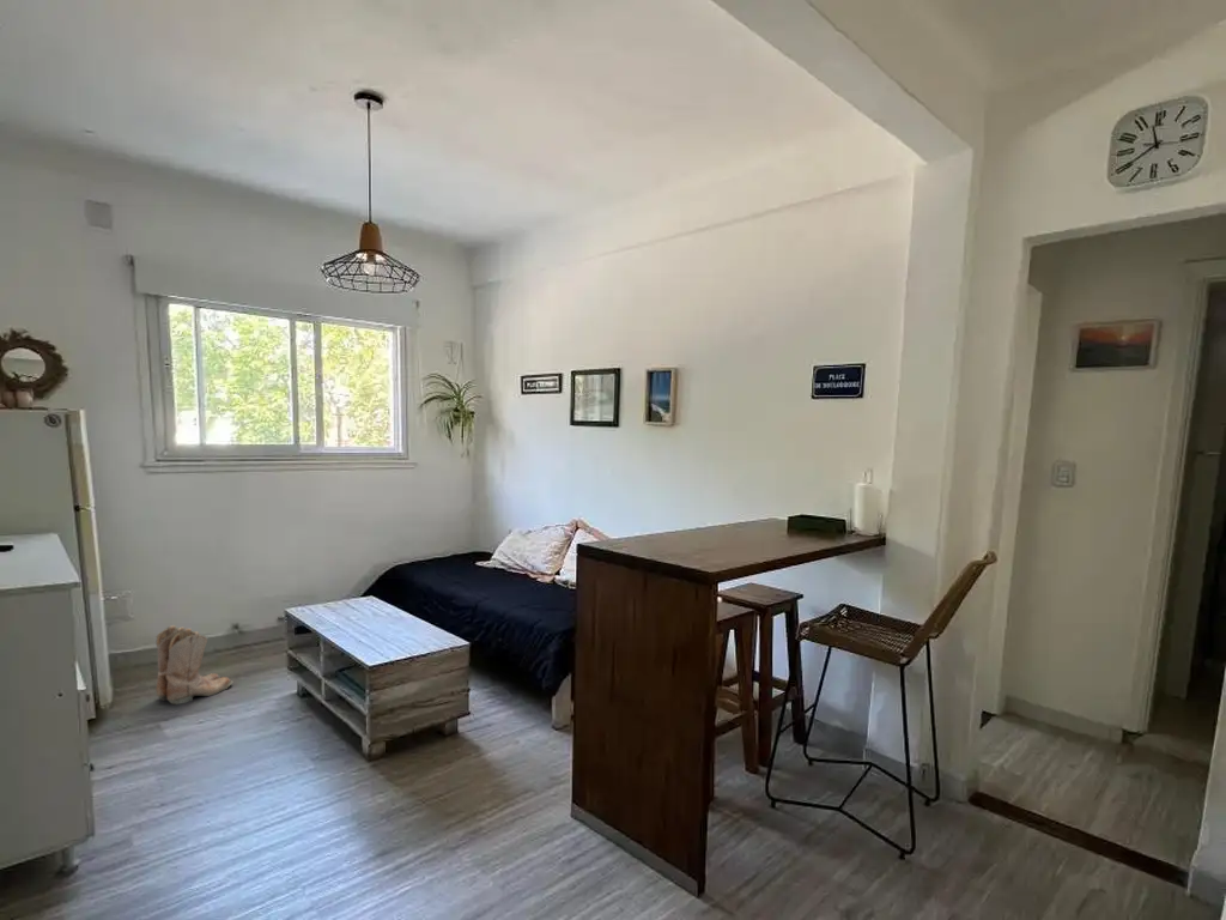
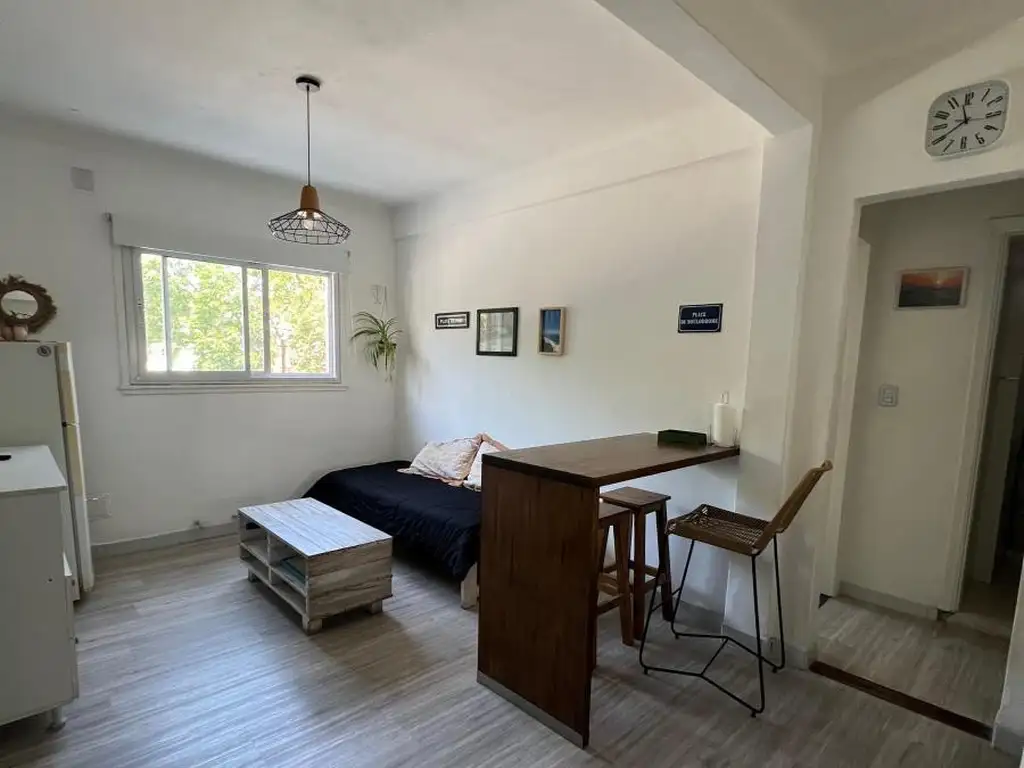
- boots [154,624,233,706]
